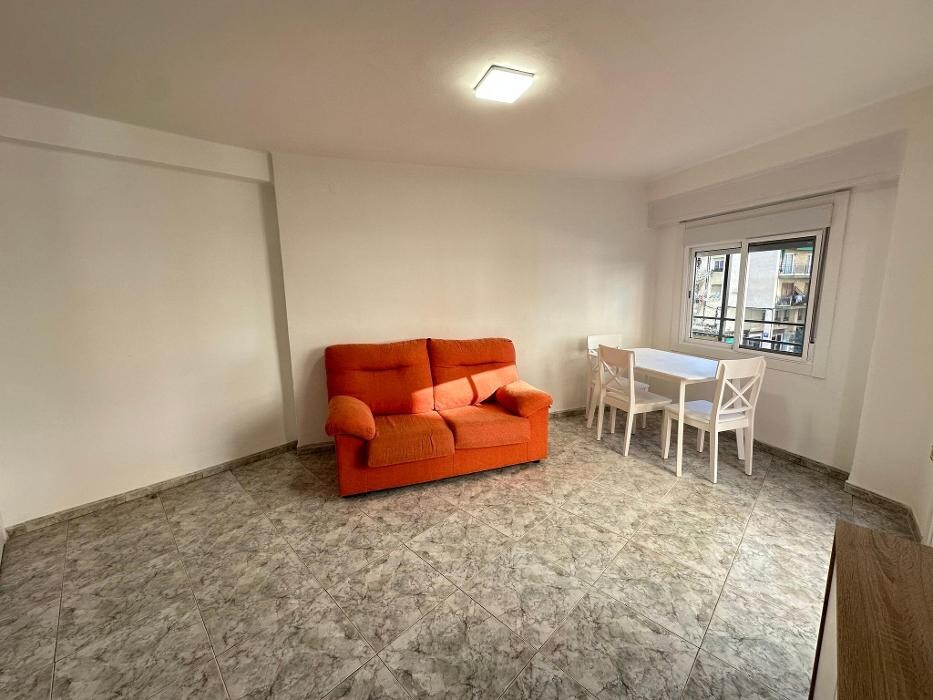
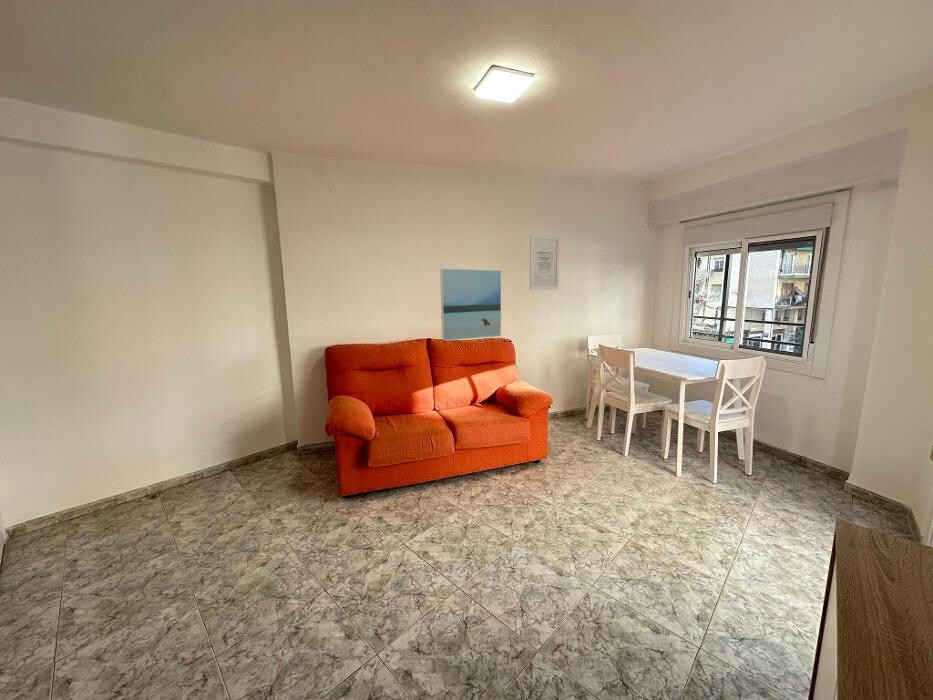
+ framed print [440,268,502,341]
+ wall art [529,234,561,290]
